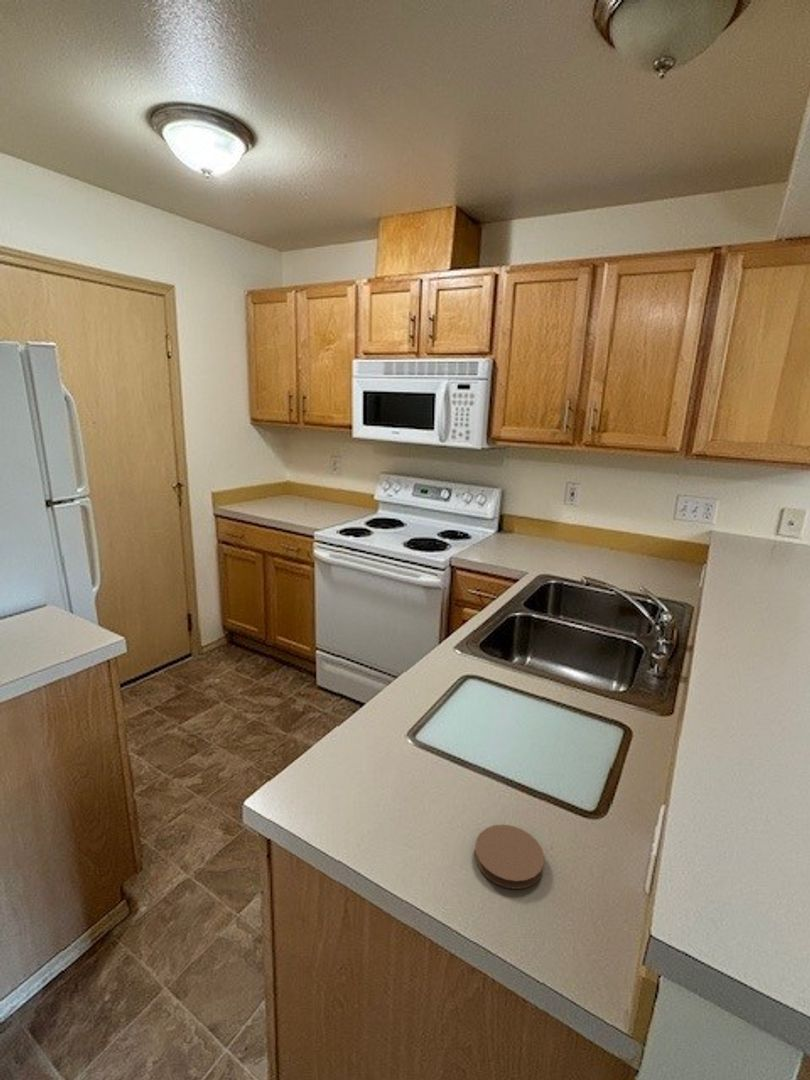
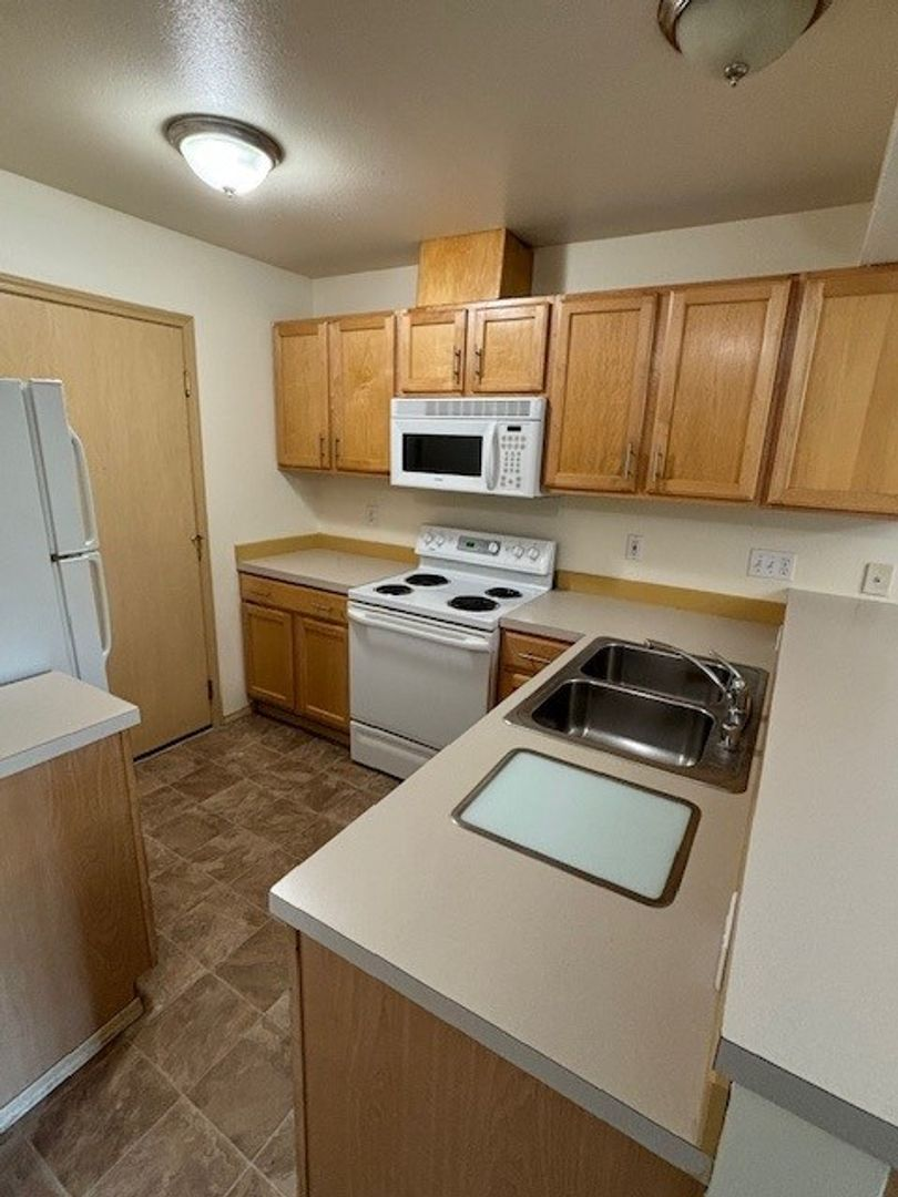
- coaster [474,824,545,890]
